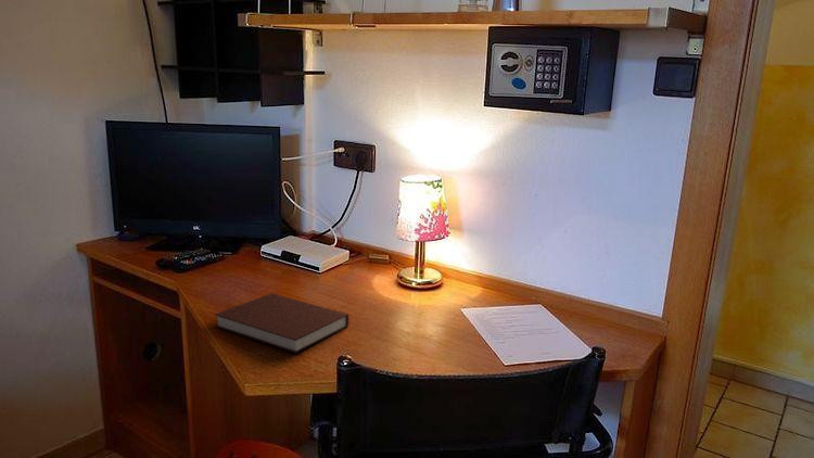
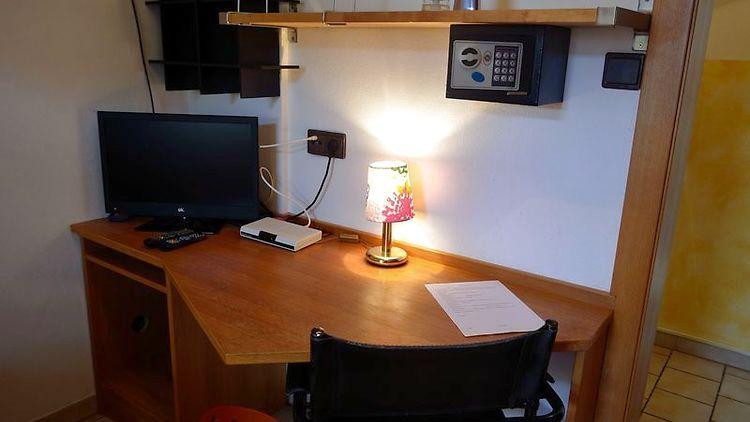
- notebook [214,292,349,354]
